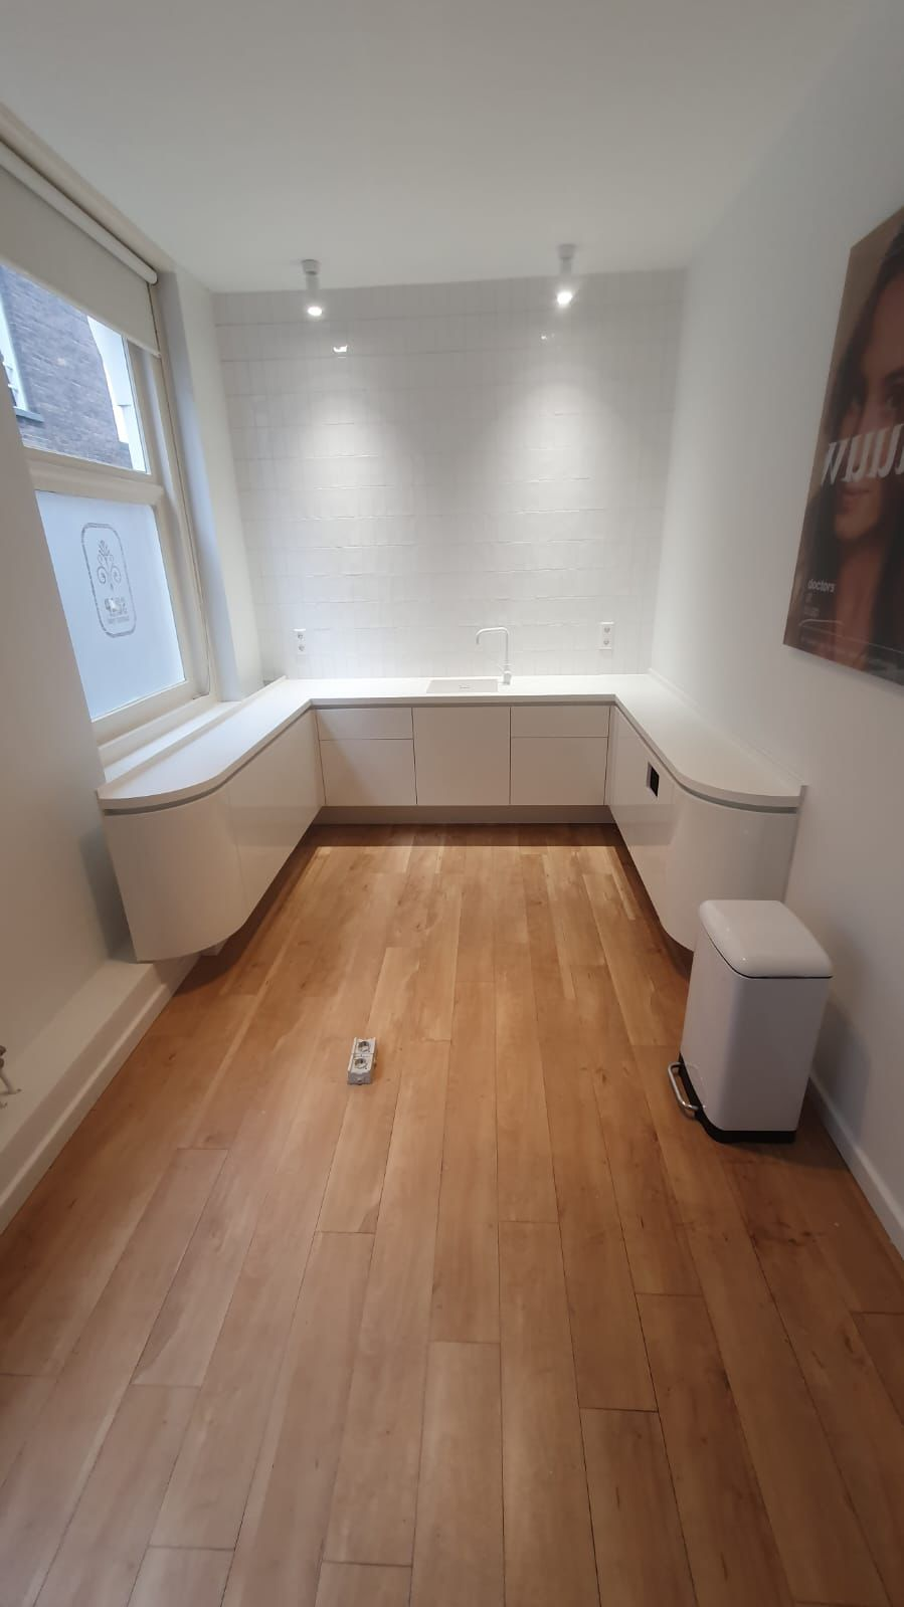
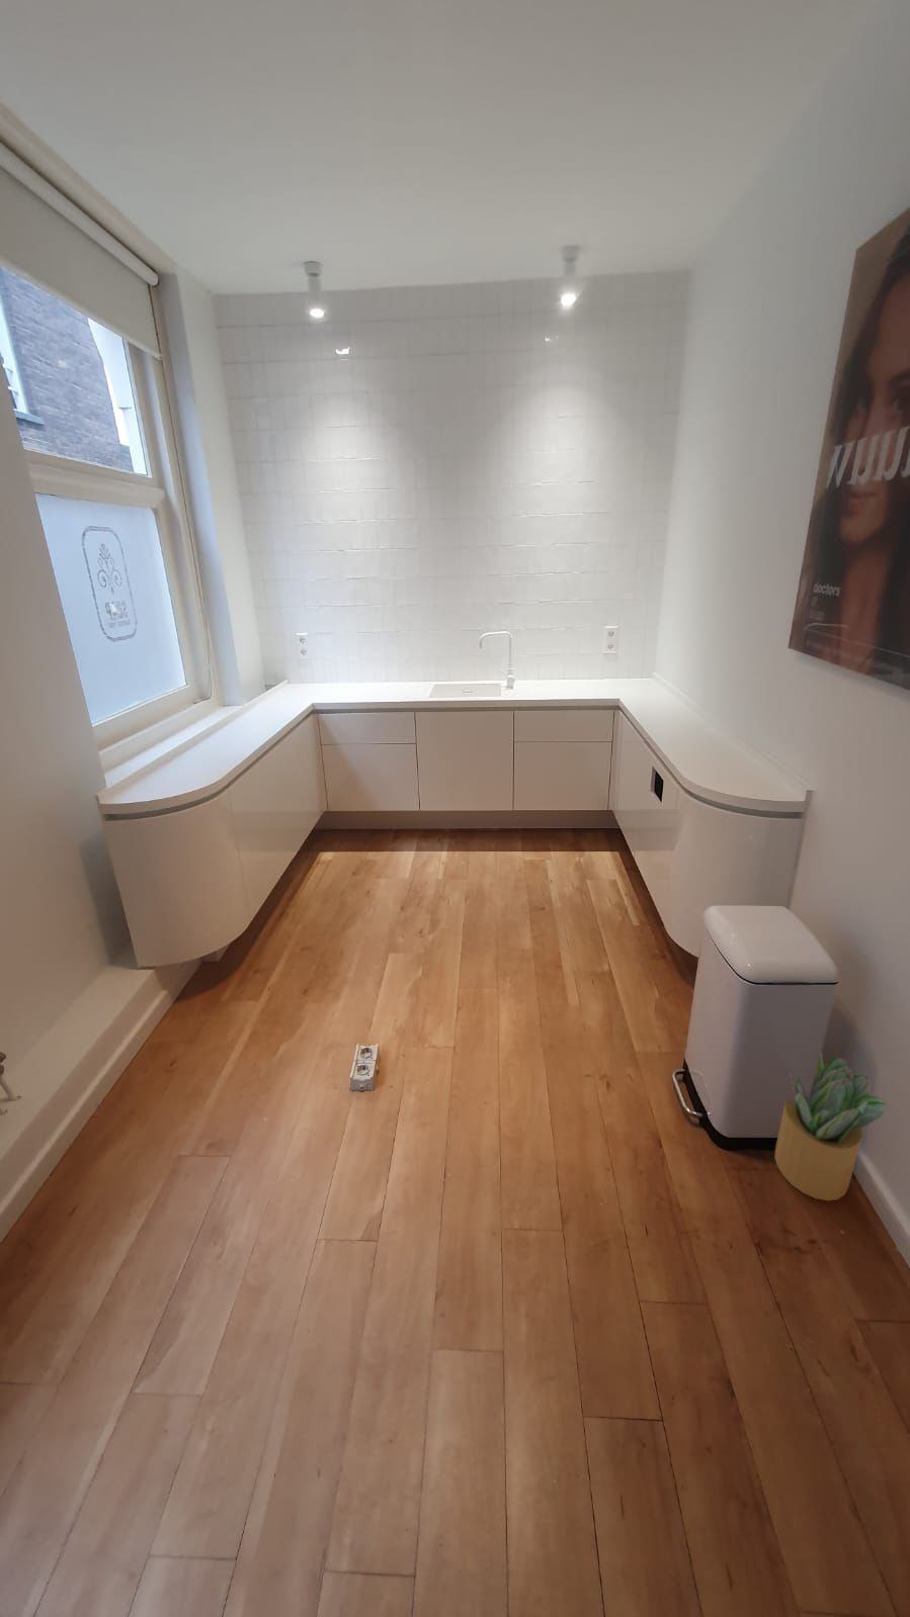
+ potted plant [773,1052,888,1203]
